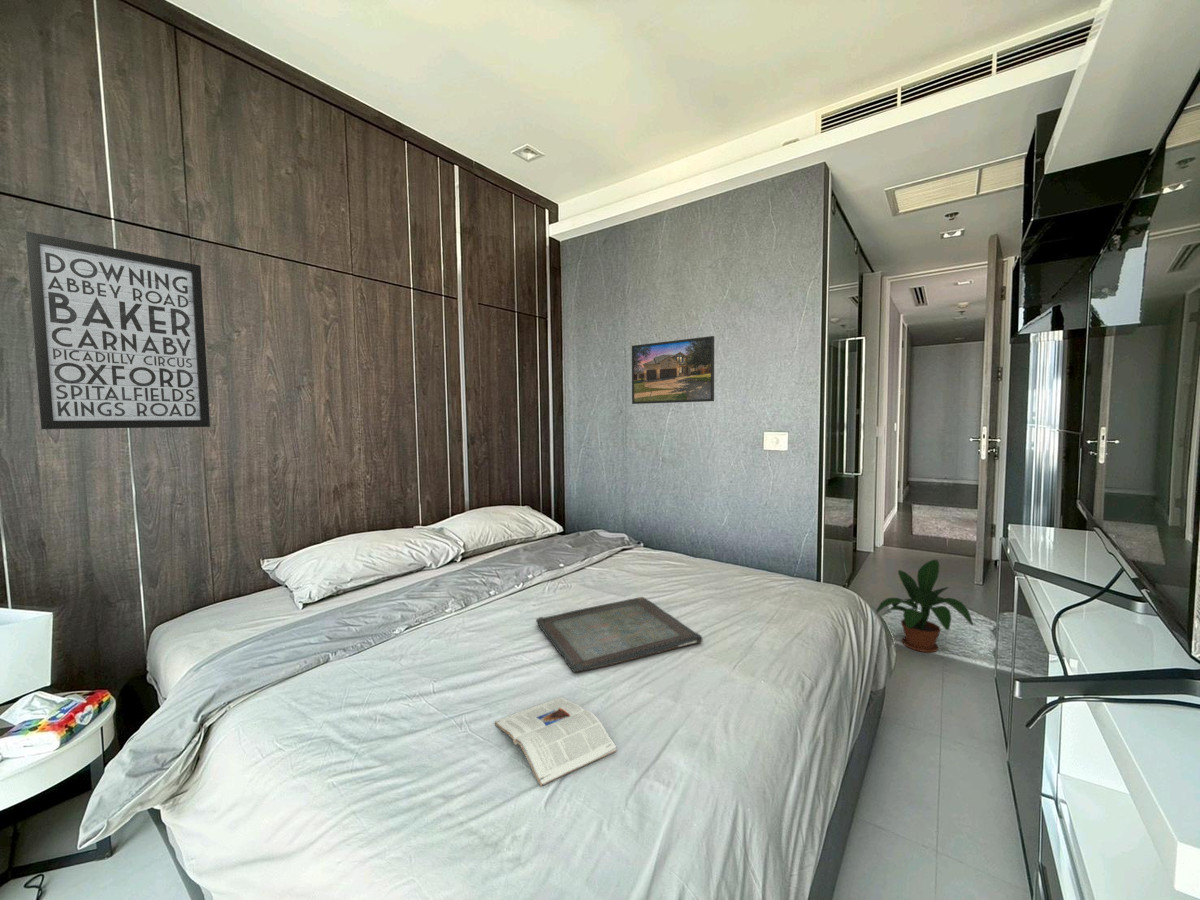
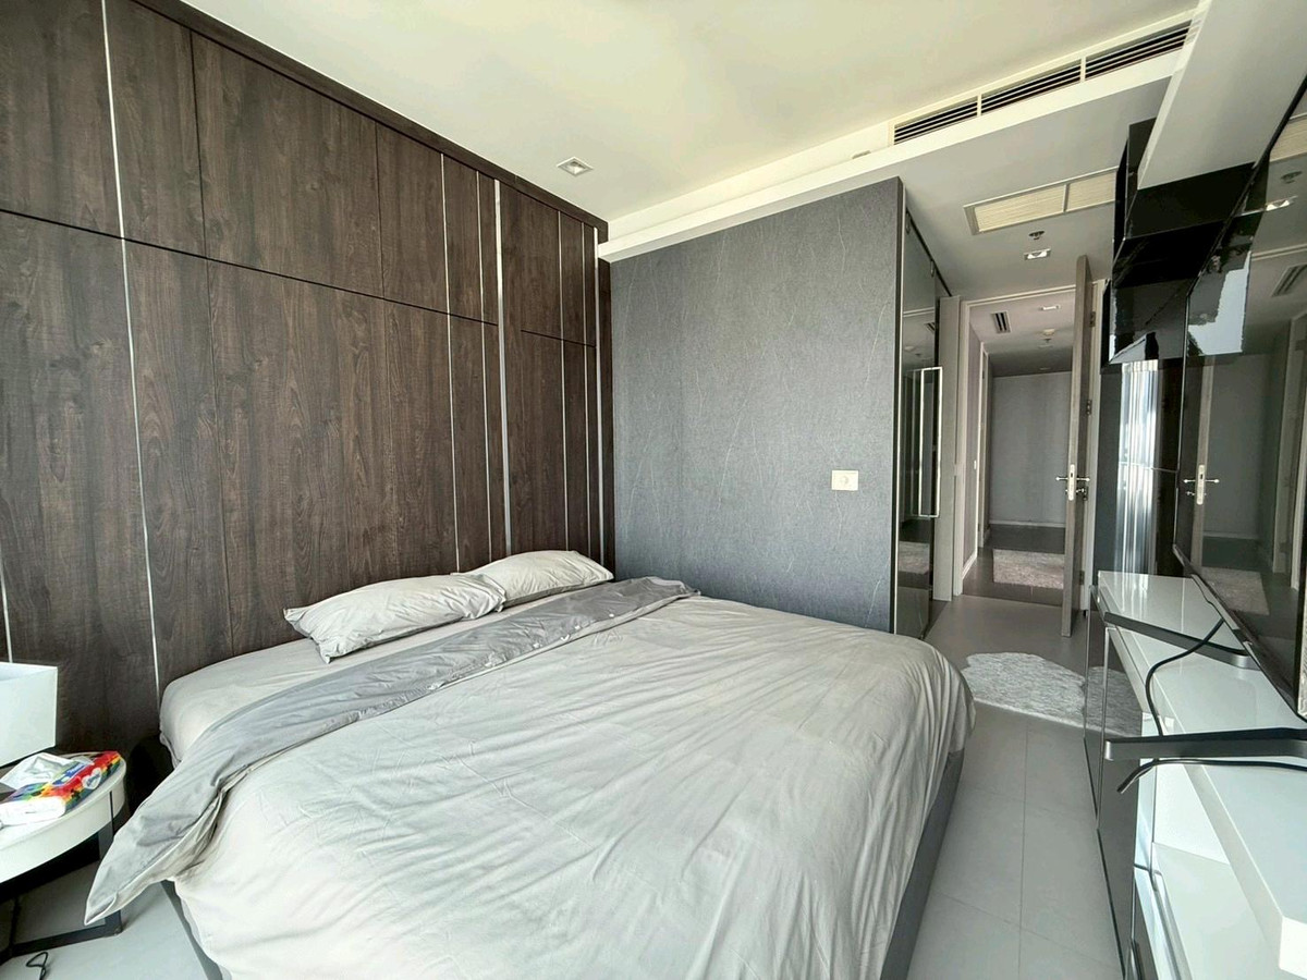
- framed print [631,335,715,405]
- wall art [24,230,211,430]
- magazine [494,696,617,787]
- potted plant [875,558,974,653]
- serving tray [535,596,704,673]
